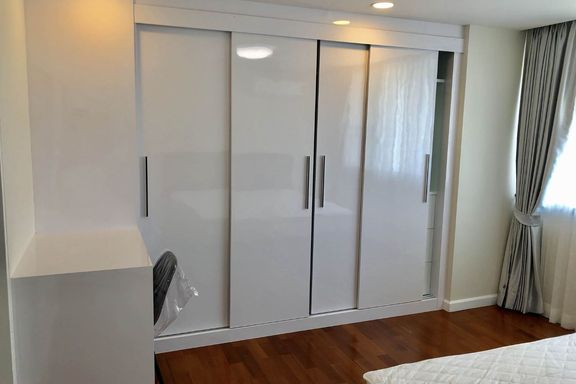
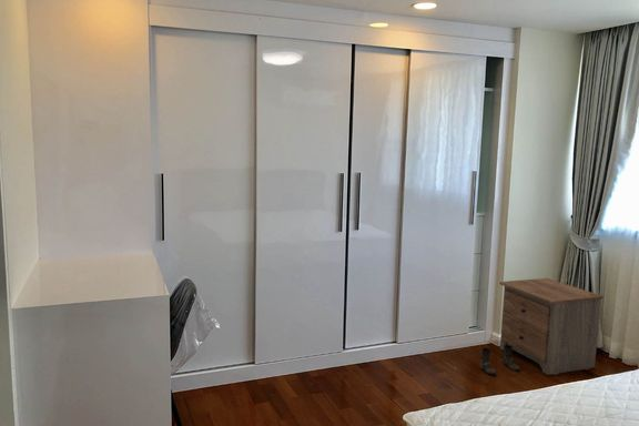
+ boots [479,345,521,376]
+ nightstand [498,277,605,376]
